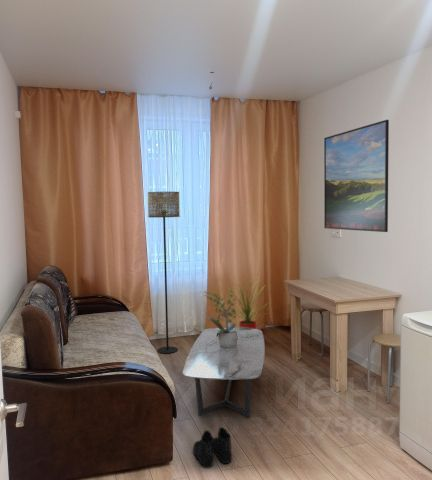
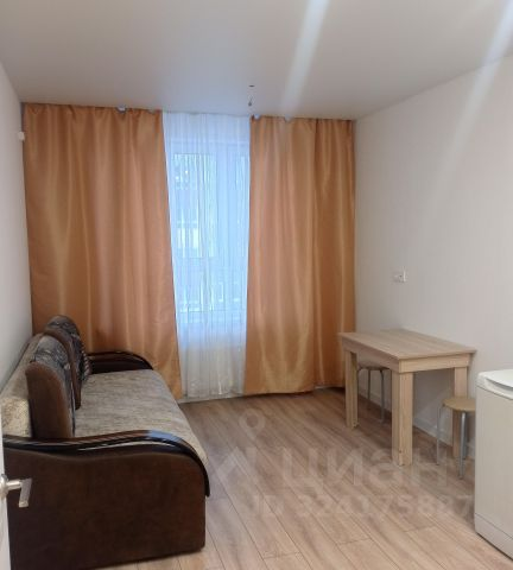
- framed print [323,119,390,233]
- floor lamp [147,191,181,354]
- boots [192,427,232,468]
- potted plant [203,286,252,347]
- house plant [224,280,272,329]
- coffee table [182,327,266,418]
